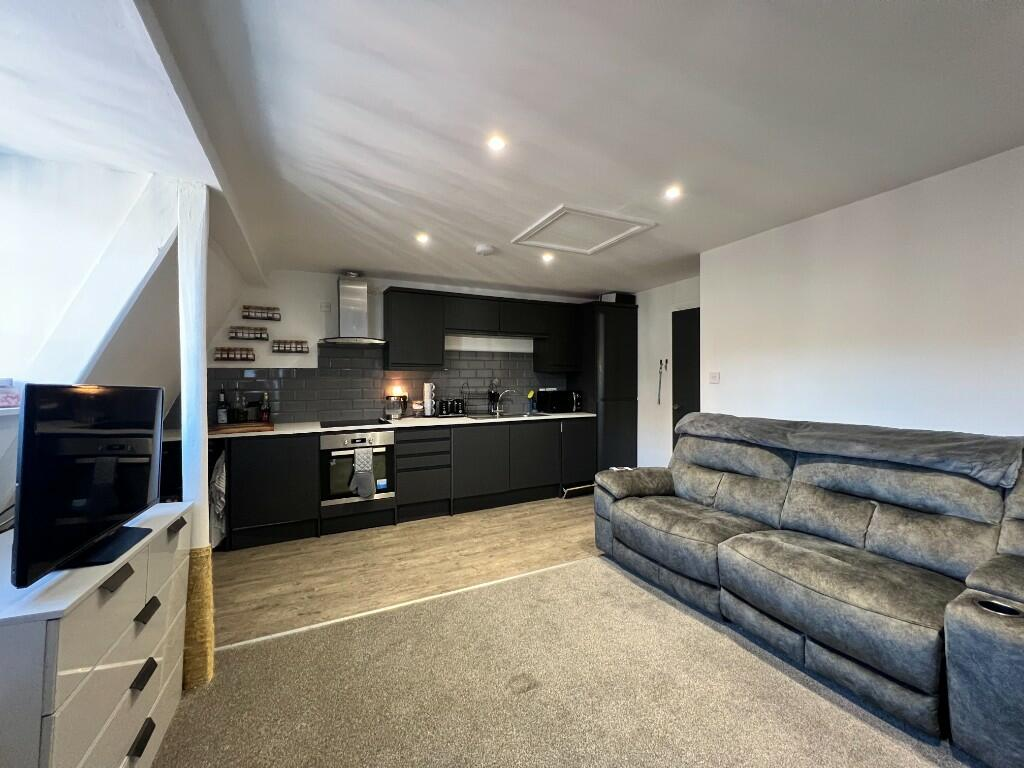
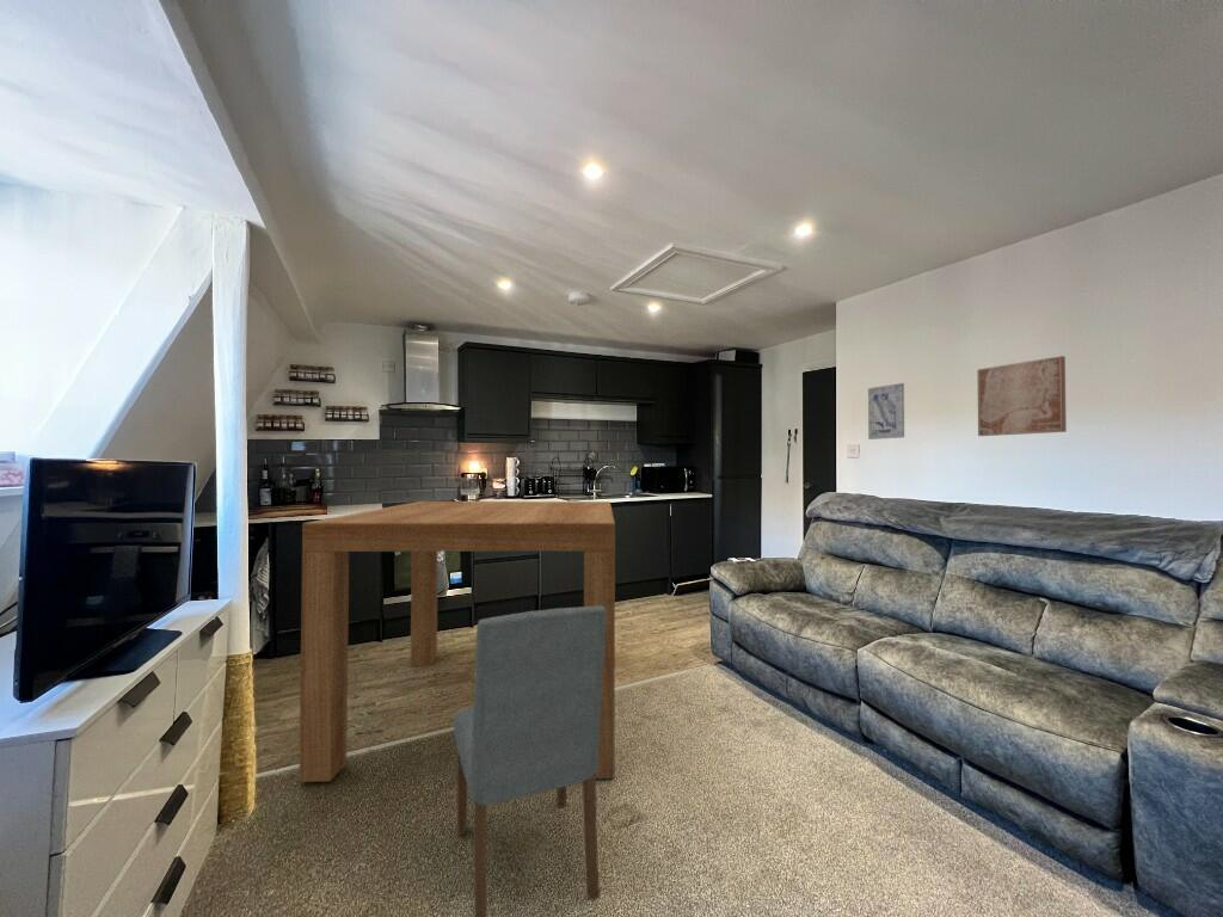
+ wall art [867,382,905,441]
+ table [297,500,616,783]
+ wall art [976,355,1068,437]
+ dining chair [453,605,607,917]
